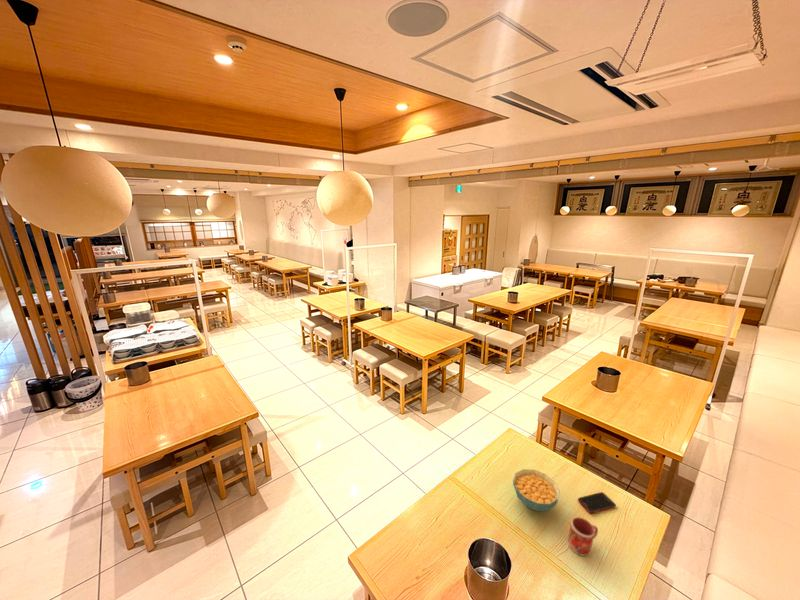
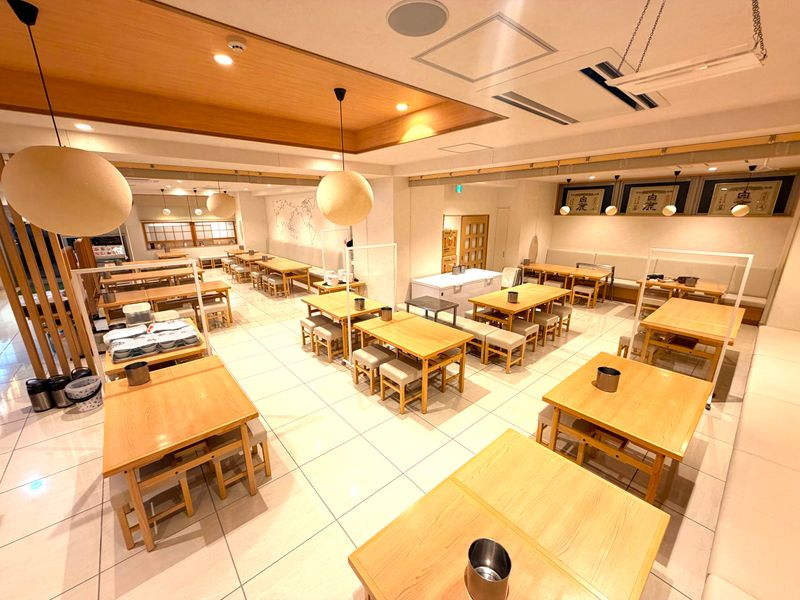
- mug [567,516,599,557]
- cell phone [577,491,617,514]
- cereal bowl [512,468,561,512]
